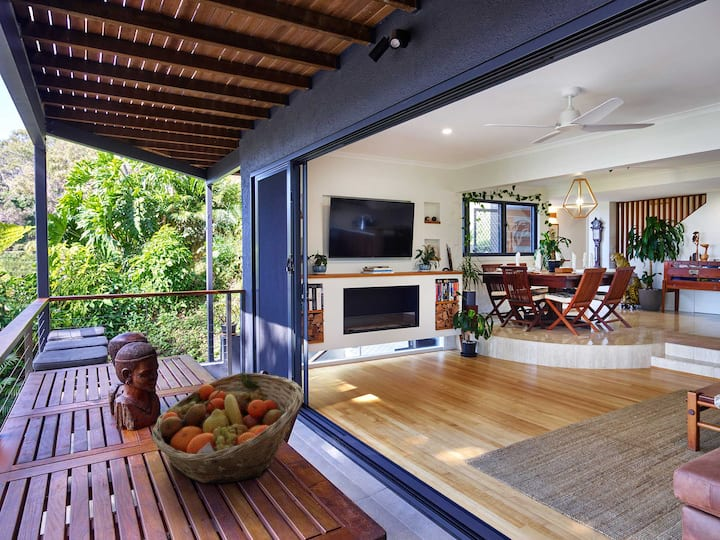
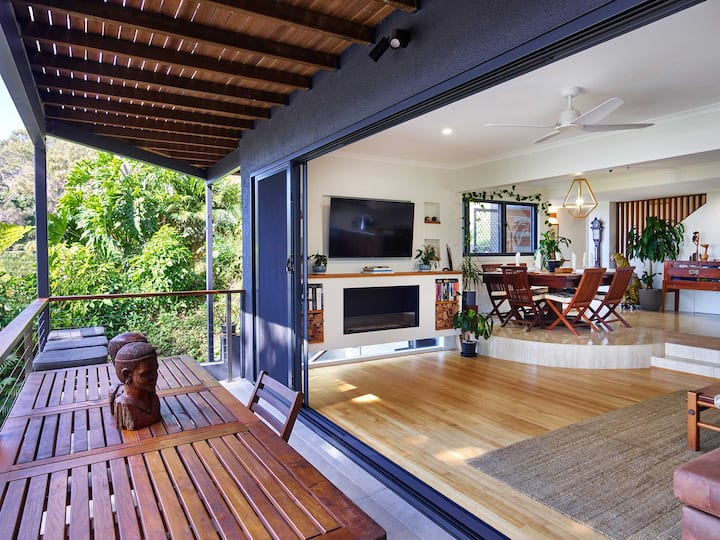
- fruit basket [151,372,305,485]
